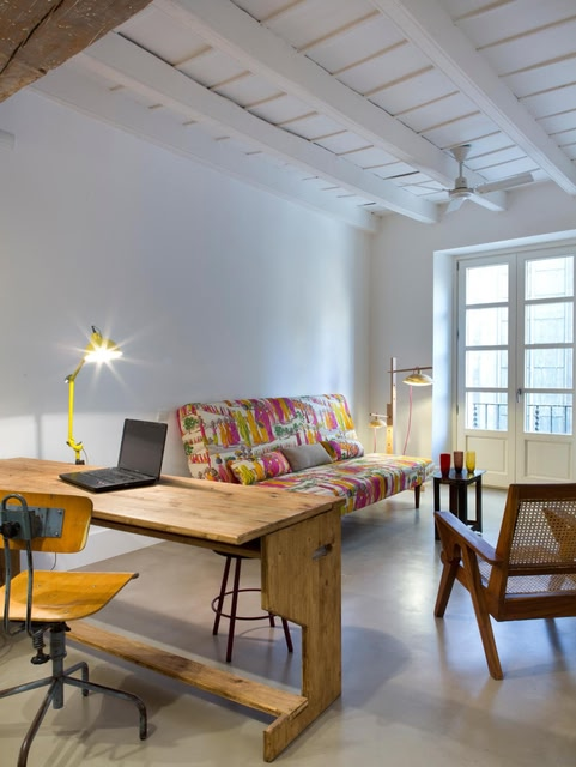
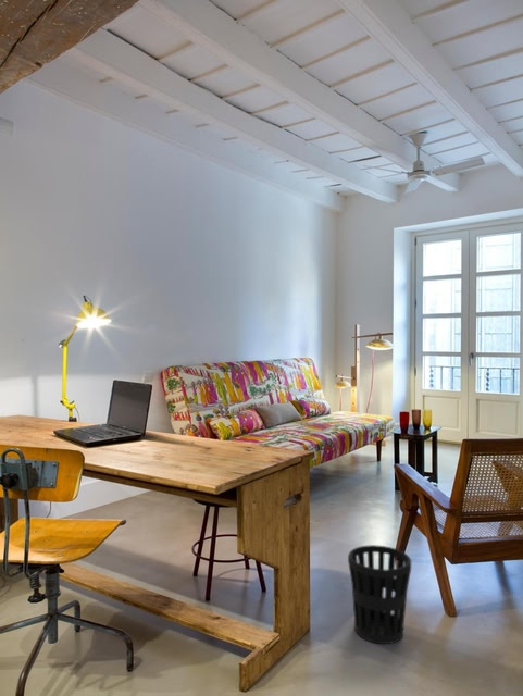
+ wastebasket [347,544,412,645]
